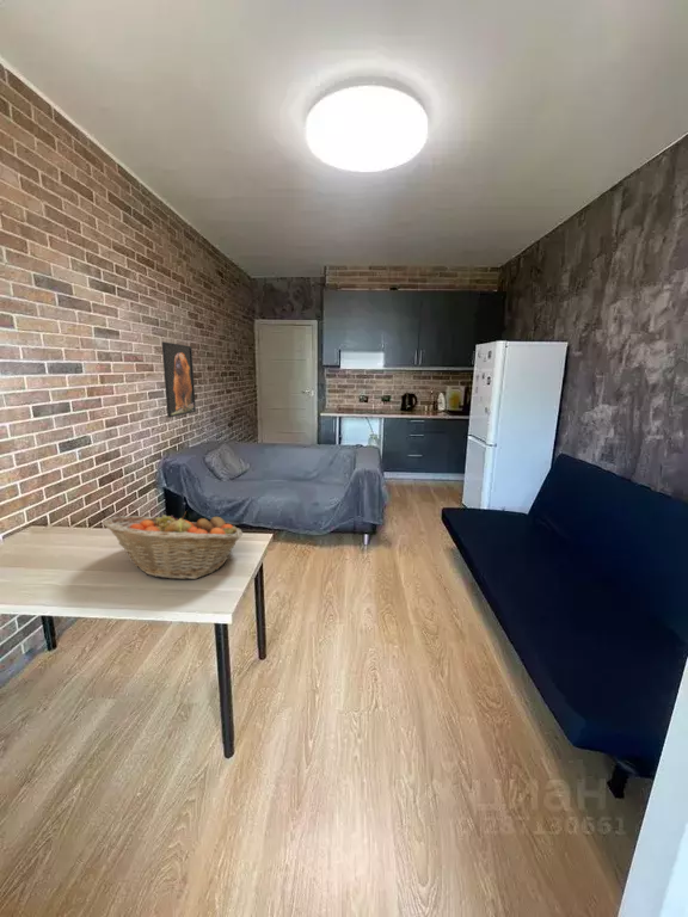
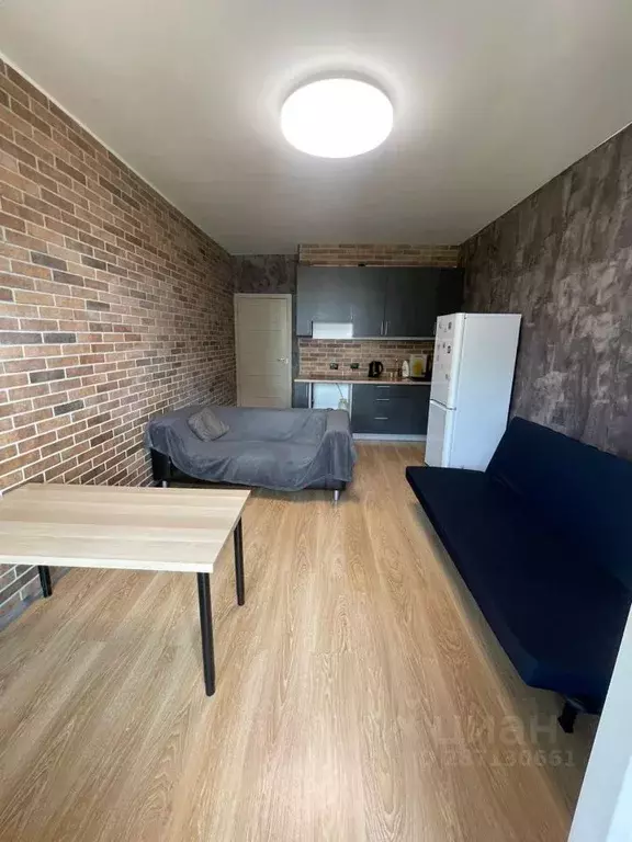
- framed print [161,340,197,419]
- fruit basket [102,510,244,580]
